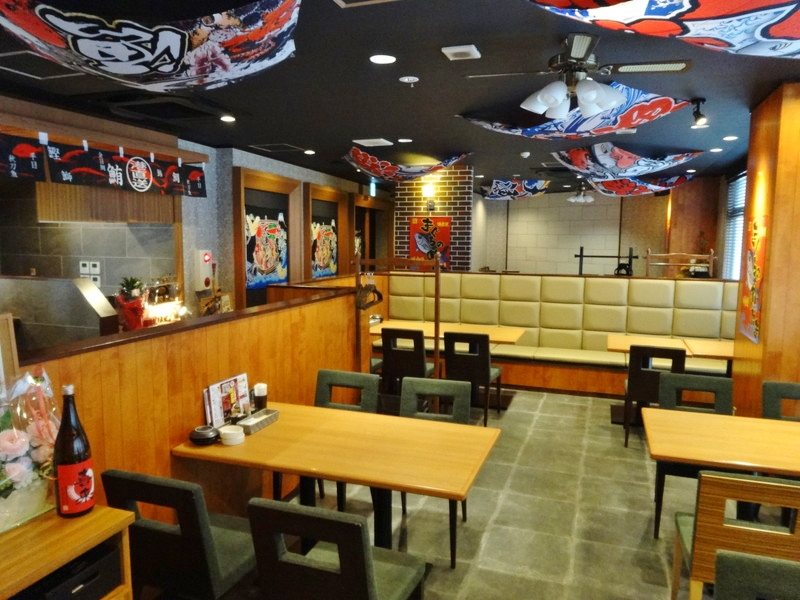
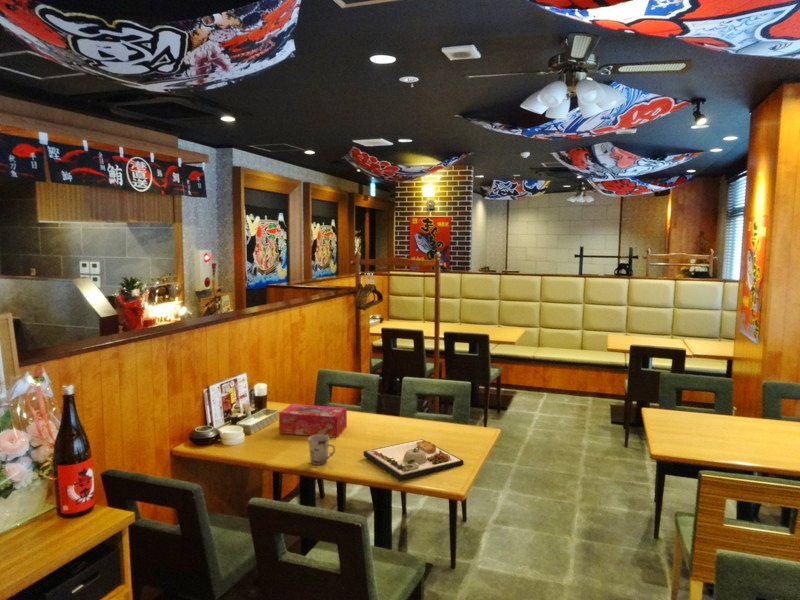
+ dinner plate [362,438,465,482]
+ tissue box [278,403,348,438]
+ cup [307,435,336,466]
